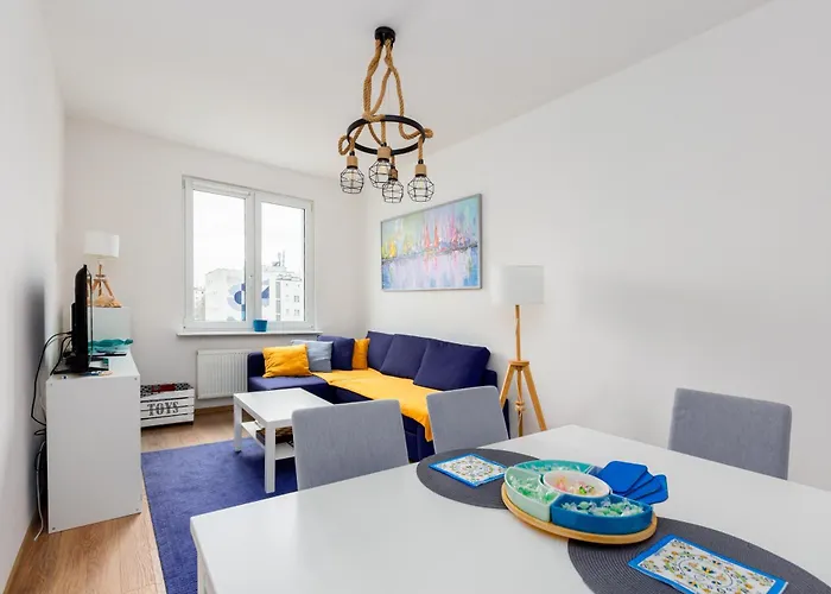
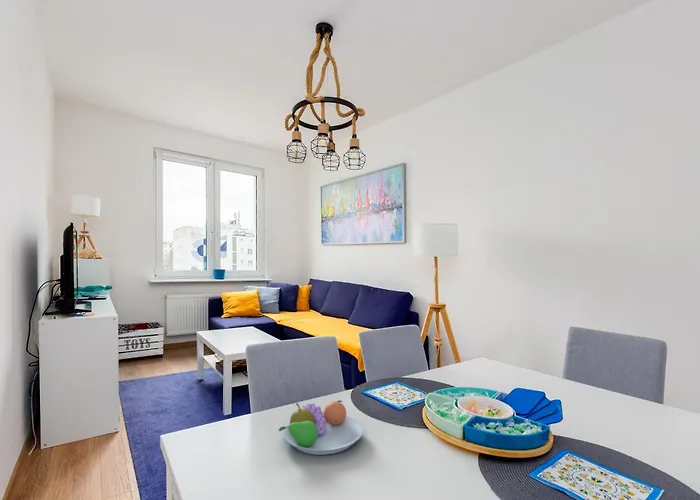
+ fruit bowl [278,399,364,456]
